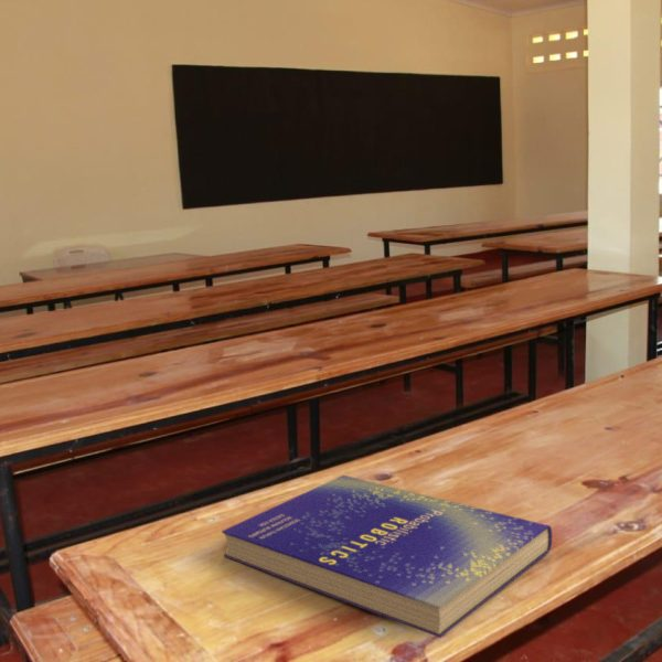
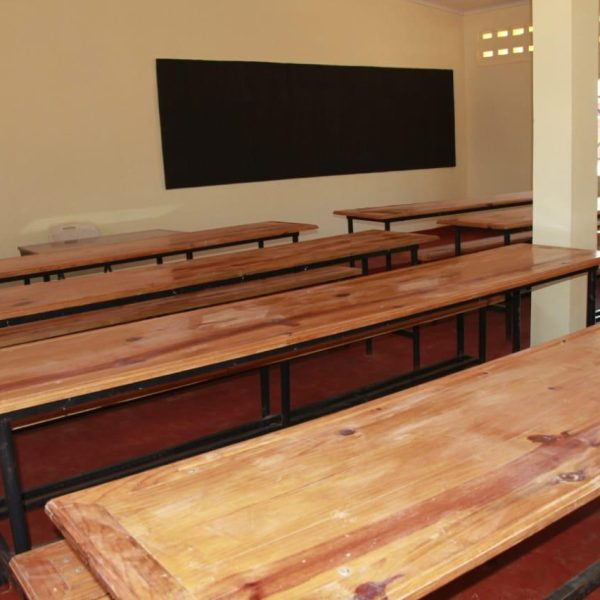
- book [221,474,553,639]
